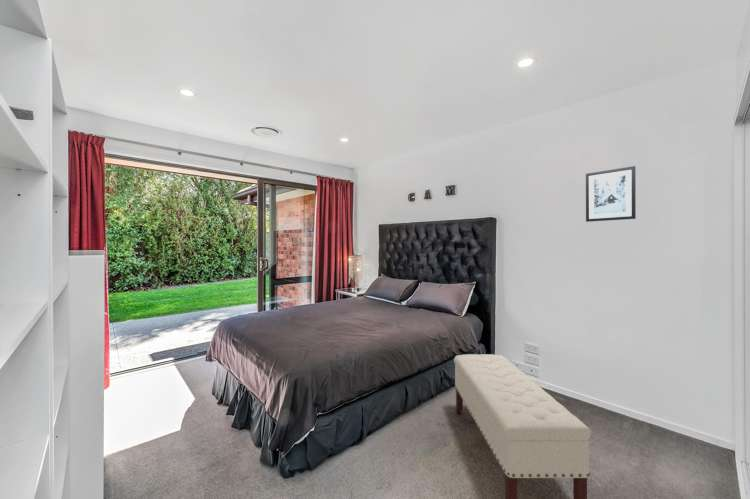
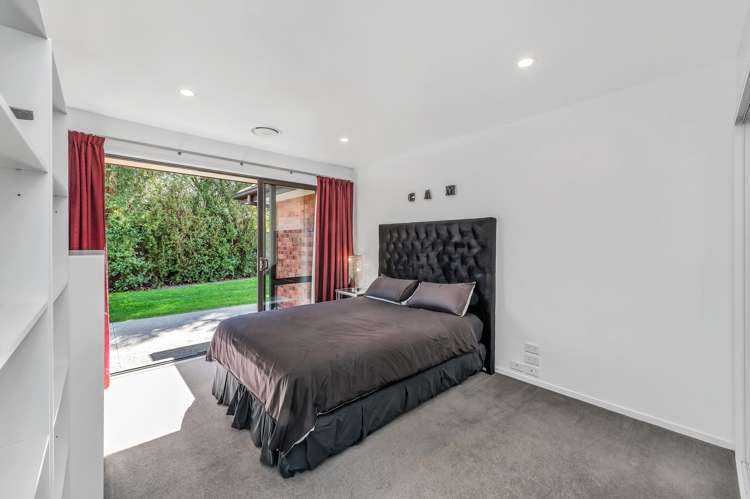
- bench [453,353,592,499]
- wall art [585,165,637,223]
